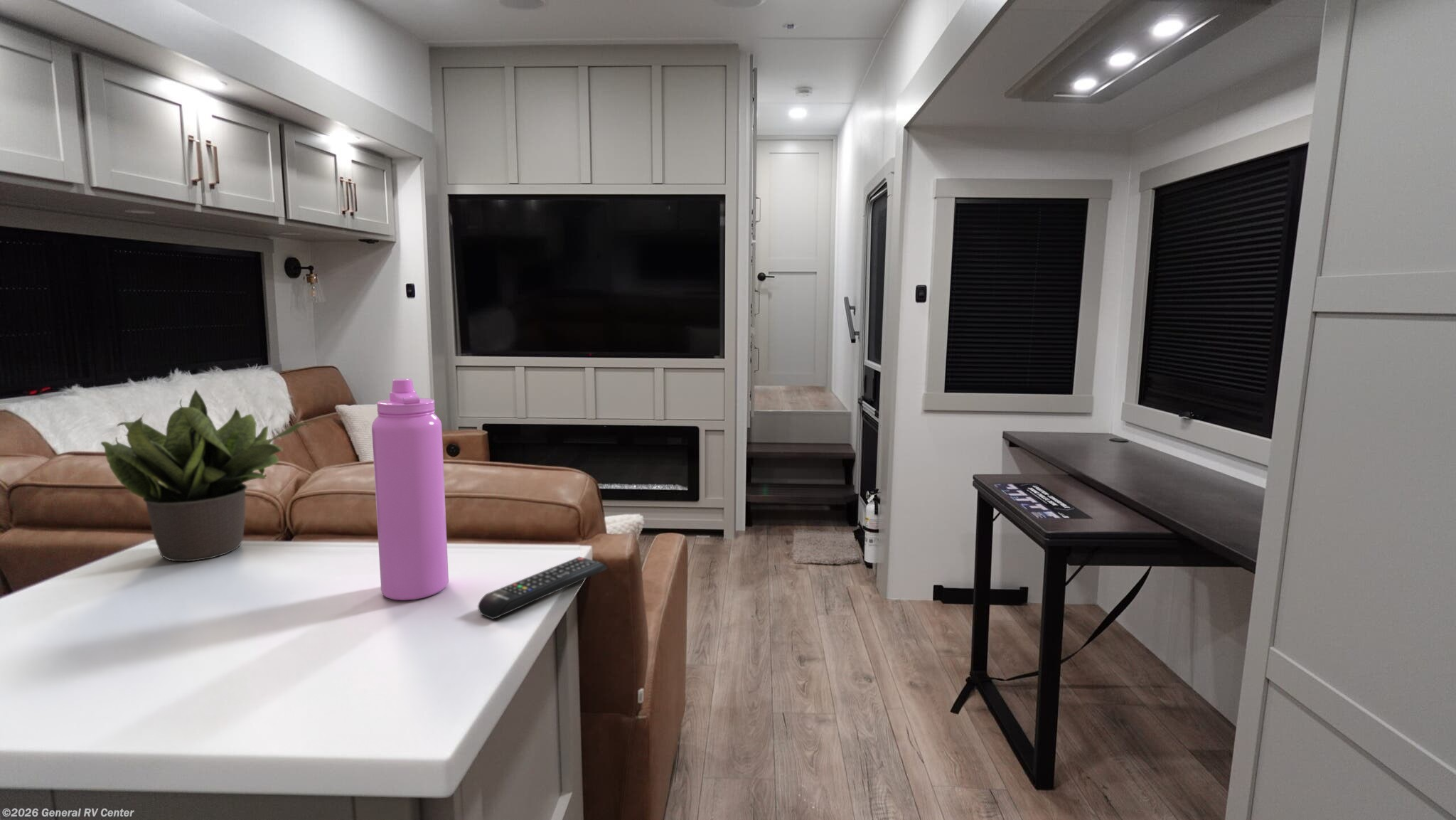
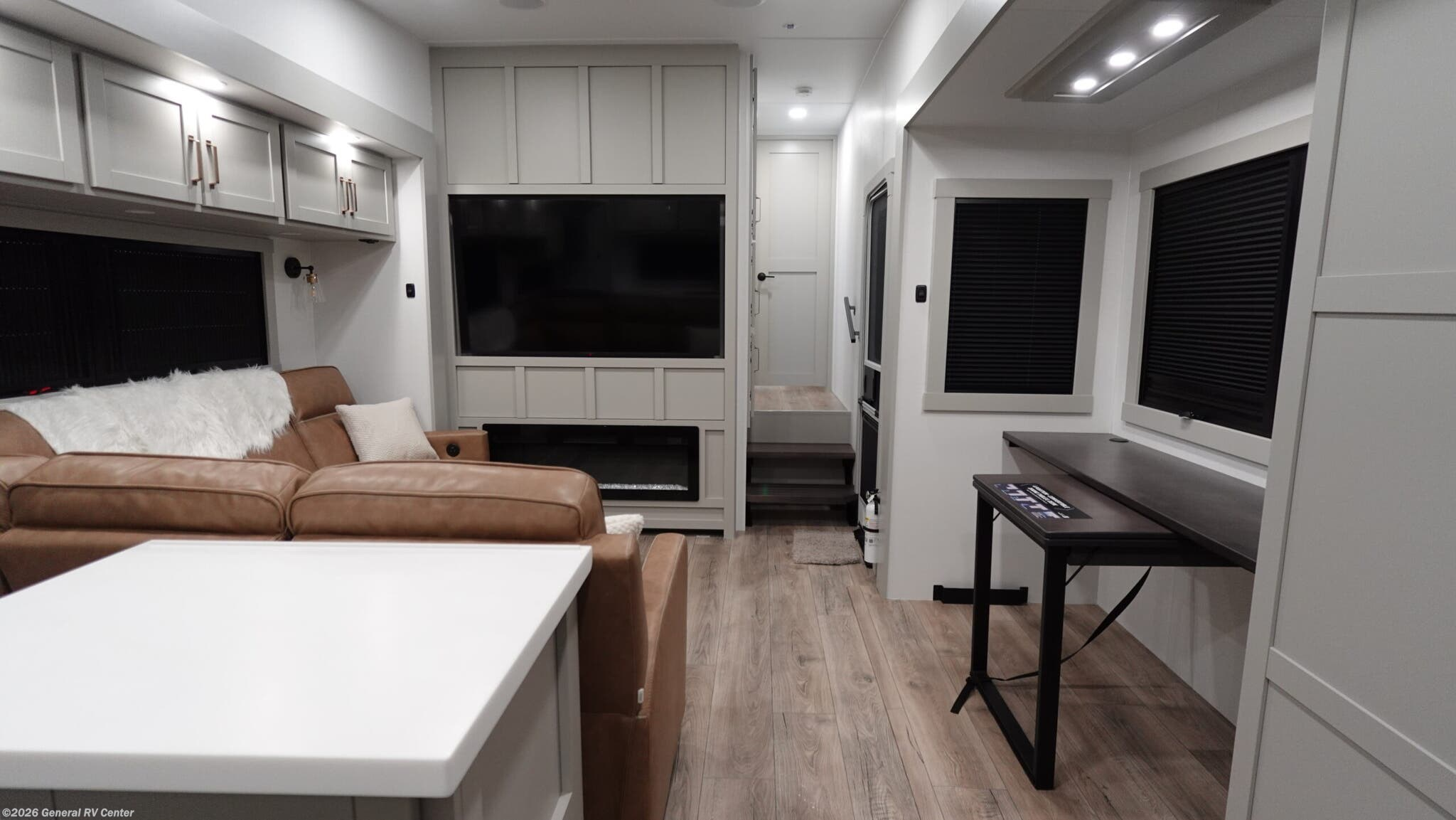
- water bottle [371,378,449,601]
- potted plant [100,388,314,562]
- remote control [477,556,608,620]
